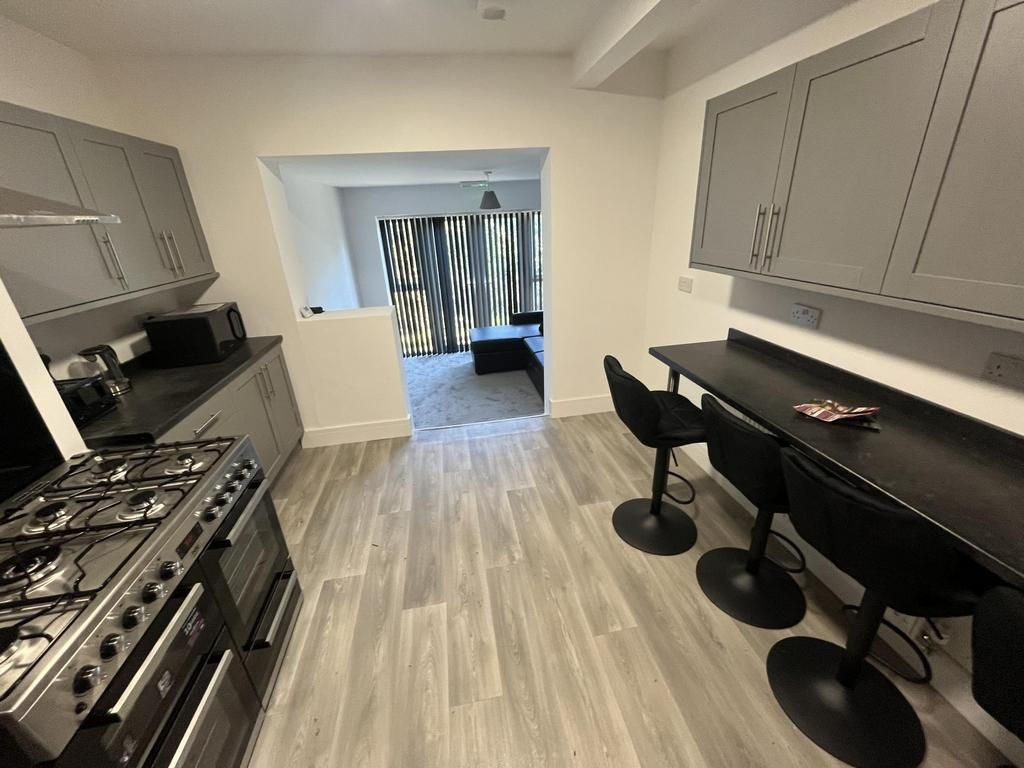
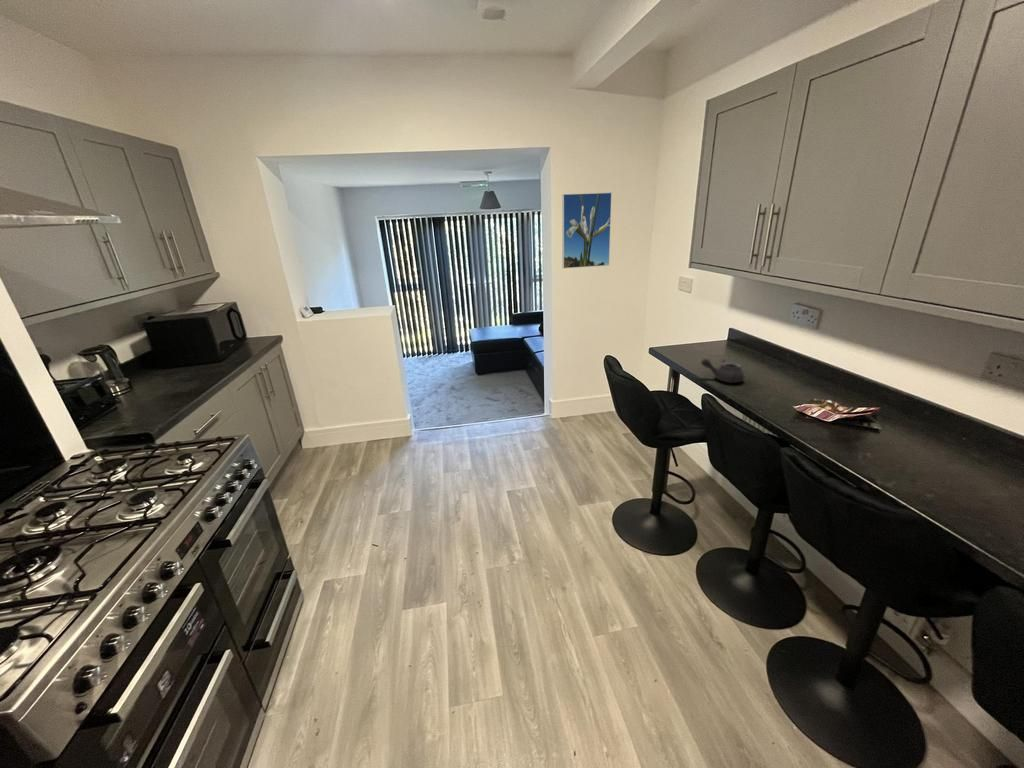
+ teapot [700,357,745,383]
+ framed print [561,191,613,269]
